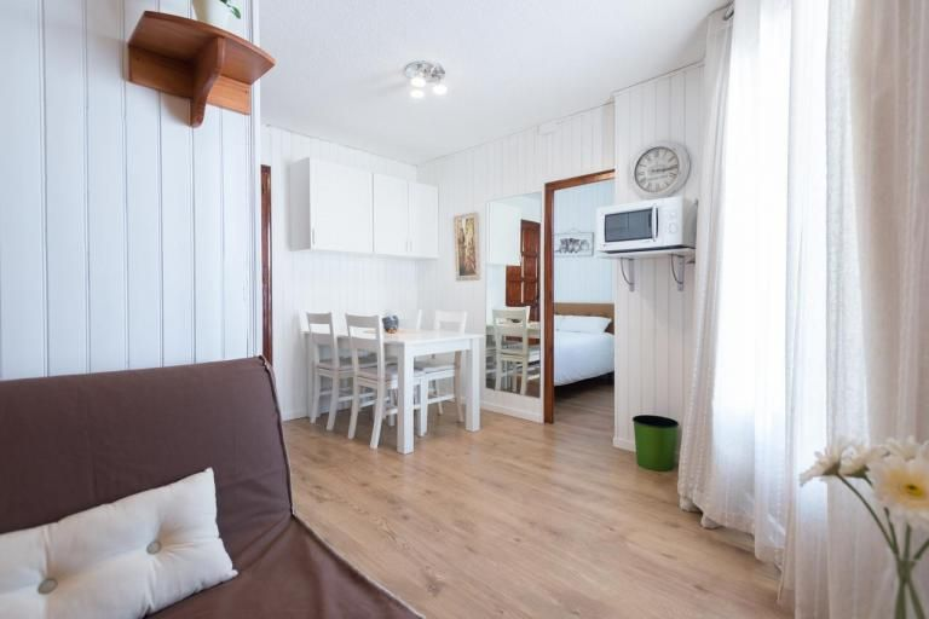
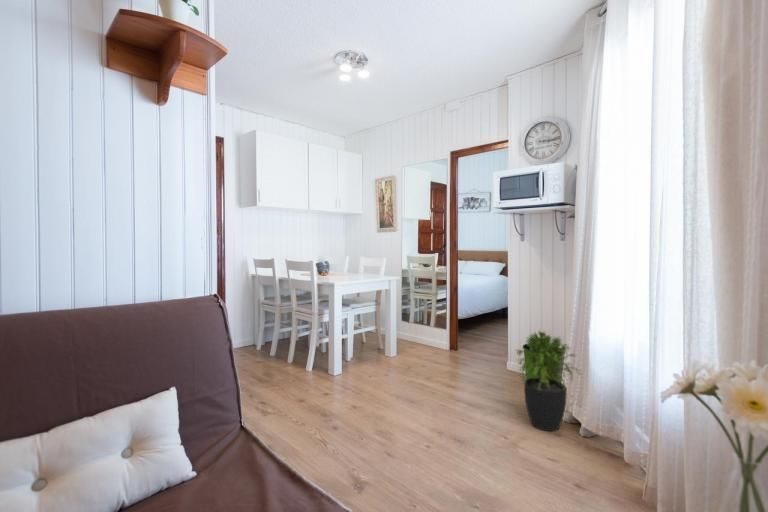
+ potted plant [515,329,582,432]
